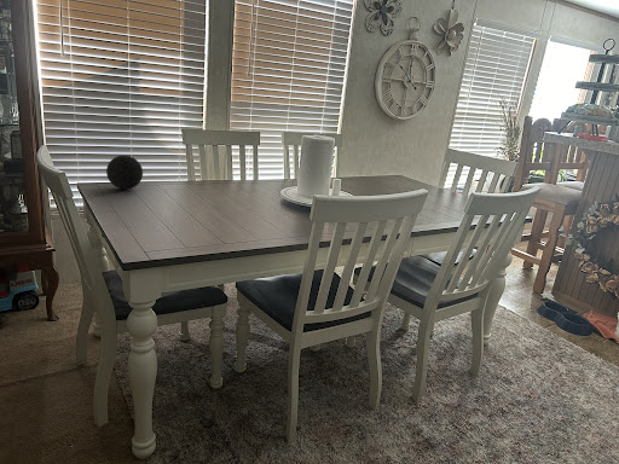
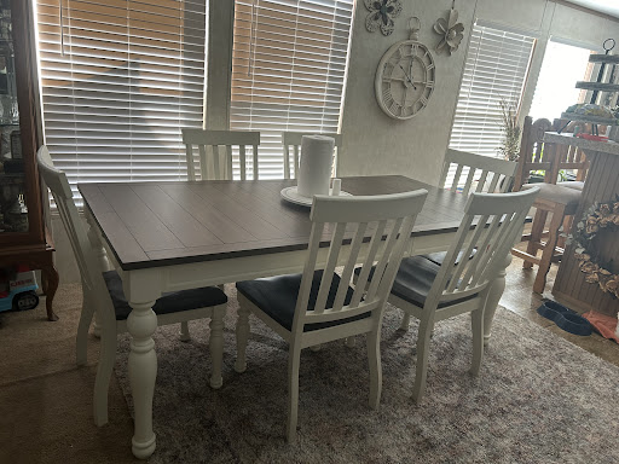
- decorative ball [105,155,144,191]
